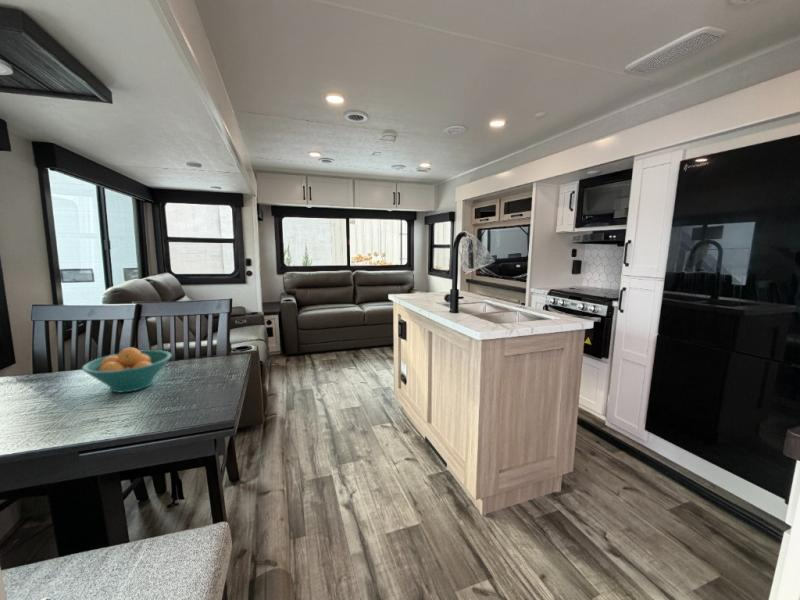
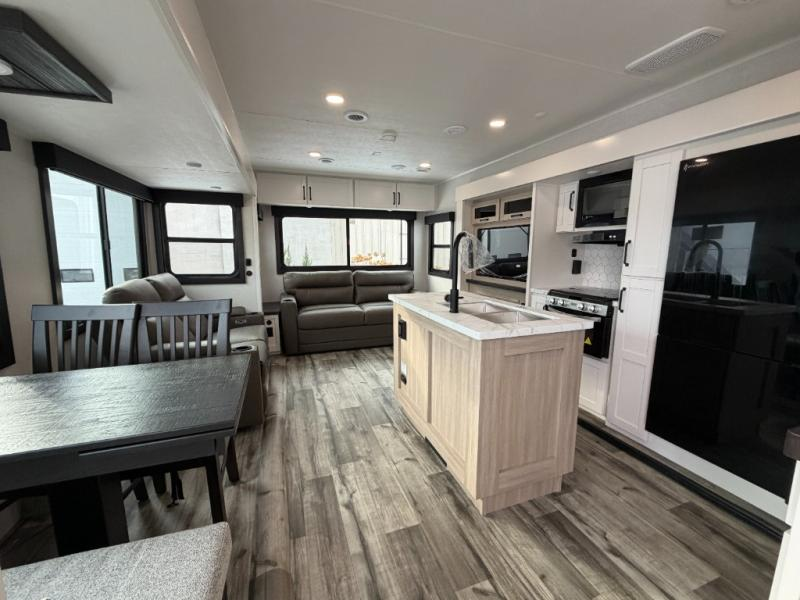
- fruit bowl [81,347,173,394]
